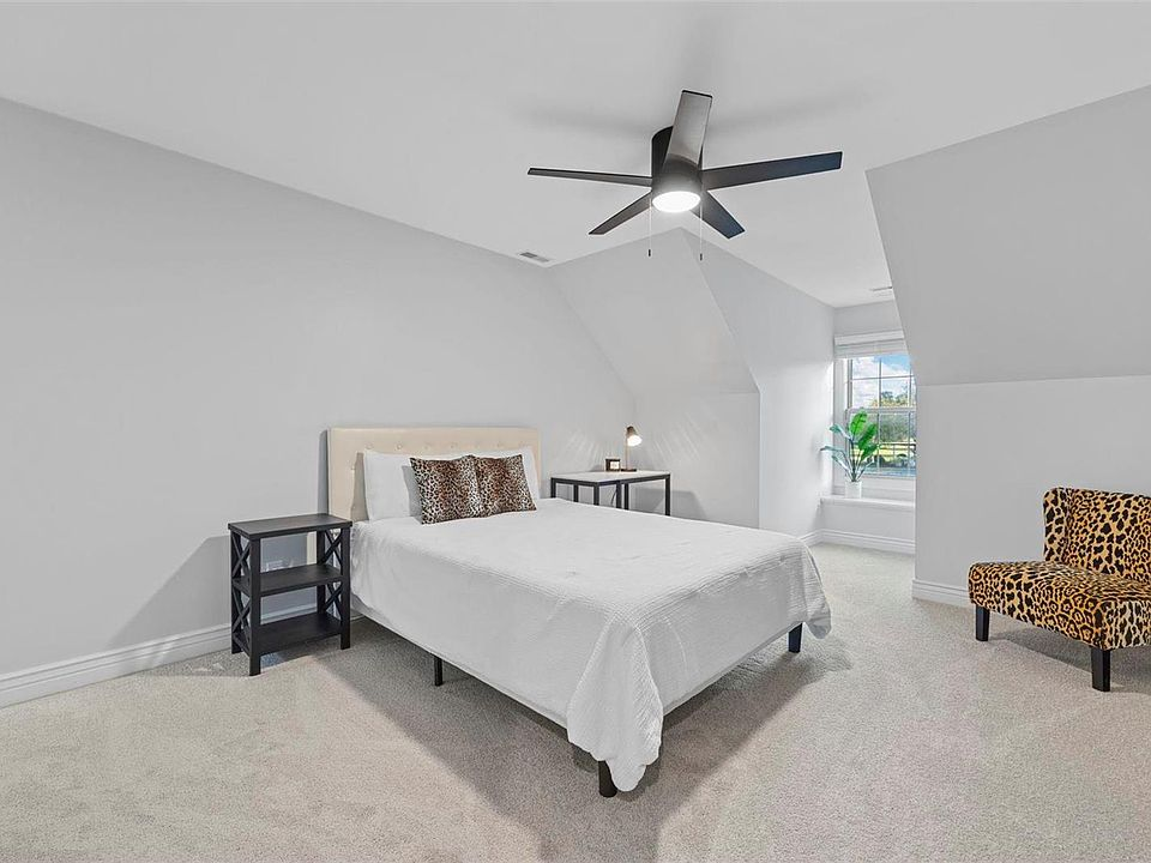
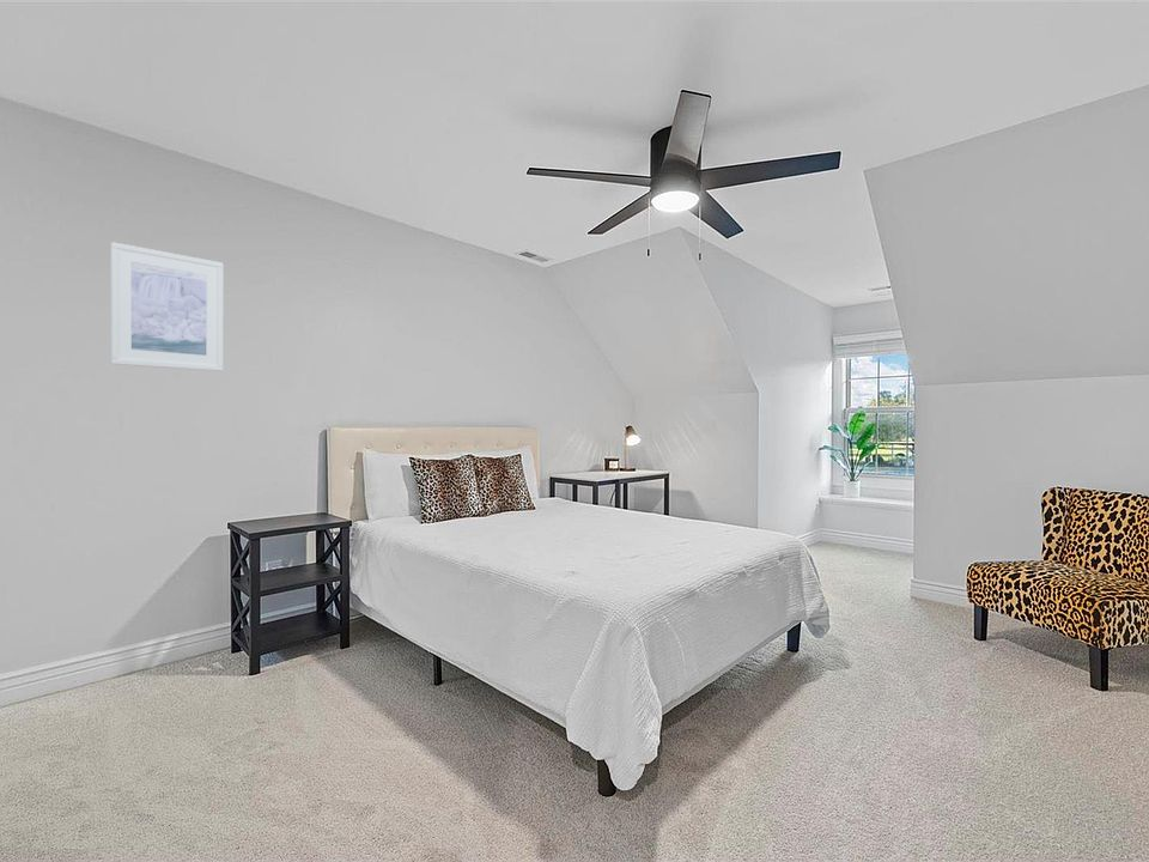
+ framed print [110,241,224,372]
